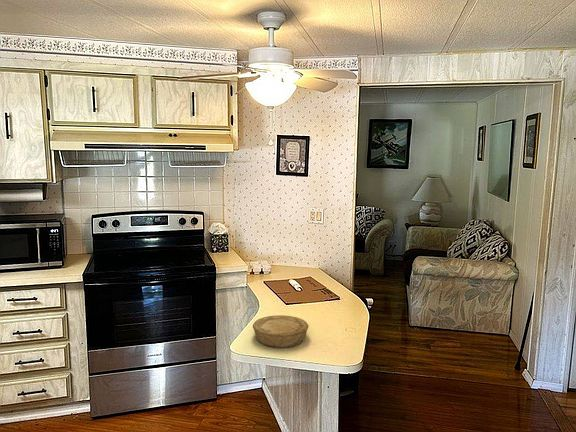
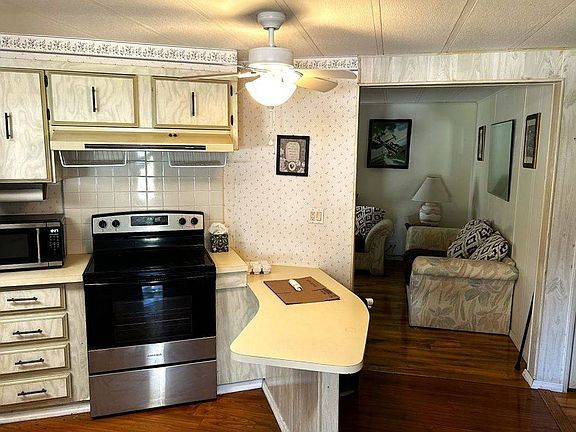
- bowl [252,314,309,349]
